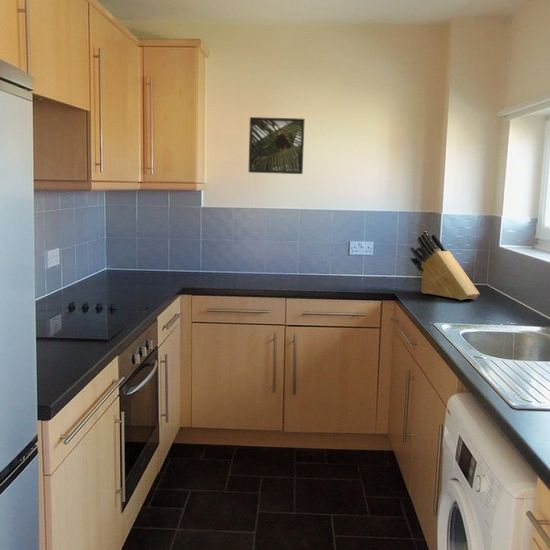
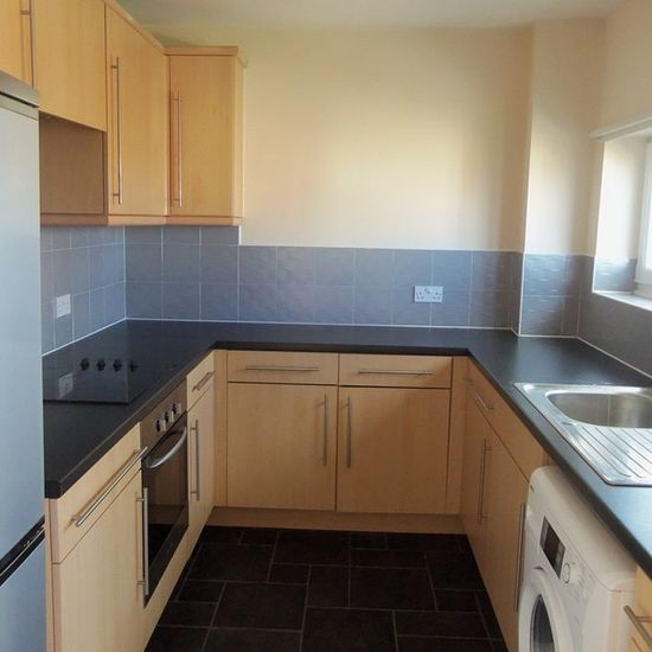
- knife block [409,230,481,301]
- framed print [247,116,306,175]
